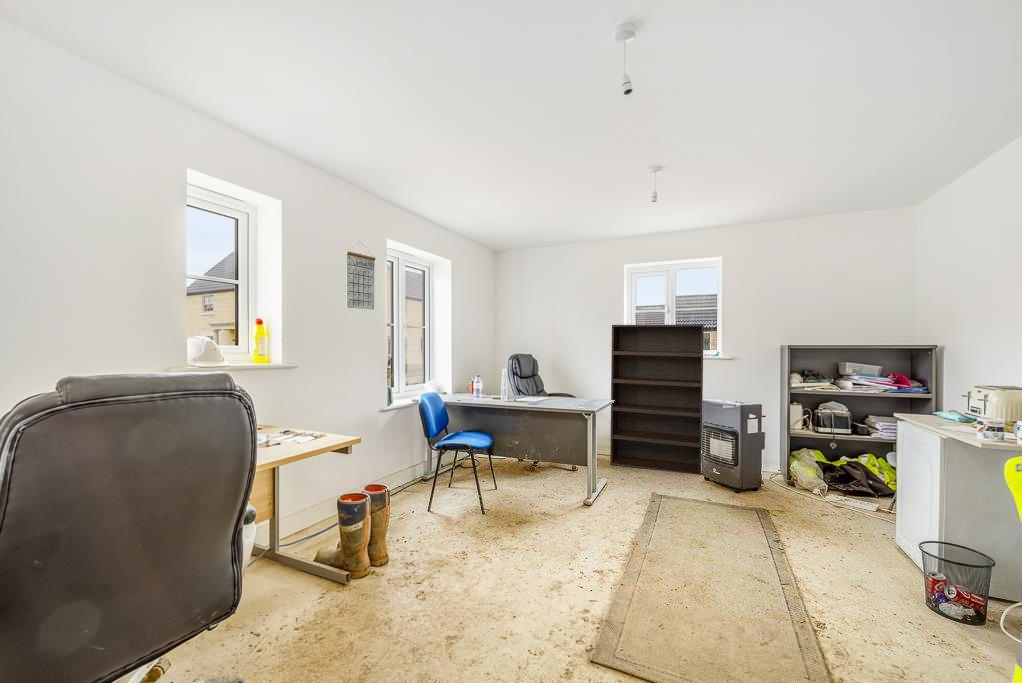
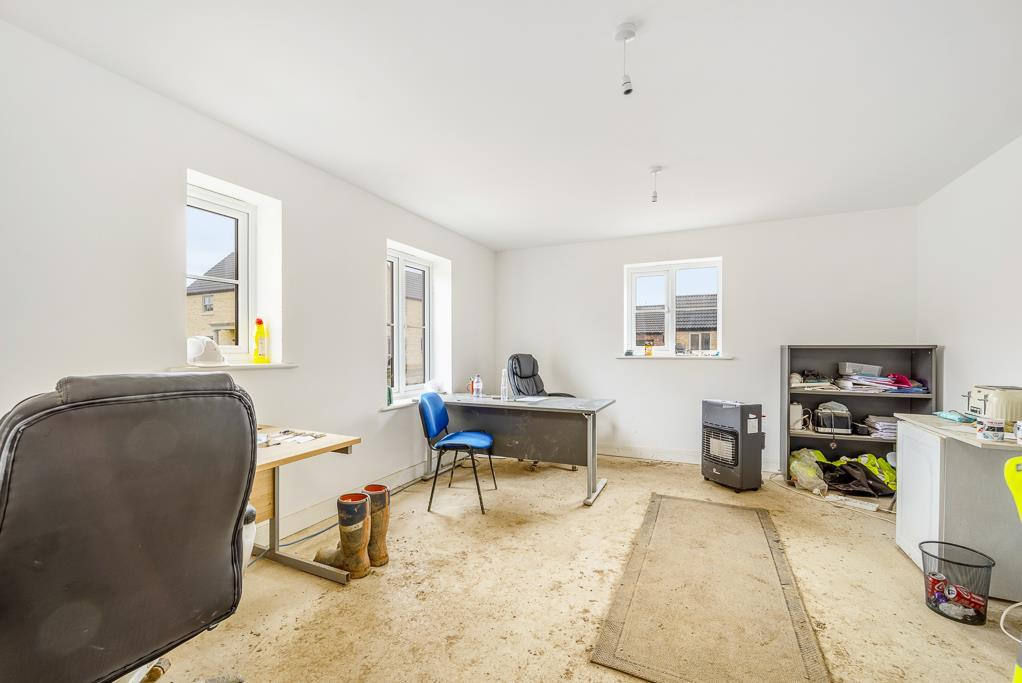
- calendar [344,241,377,311]
- bookshelf [609,324,705,476]
